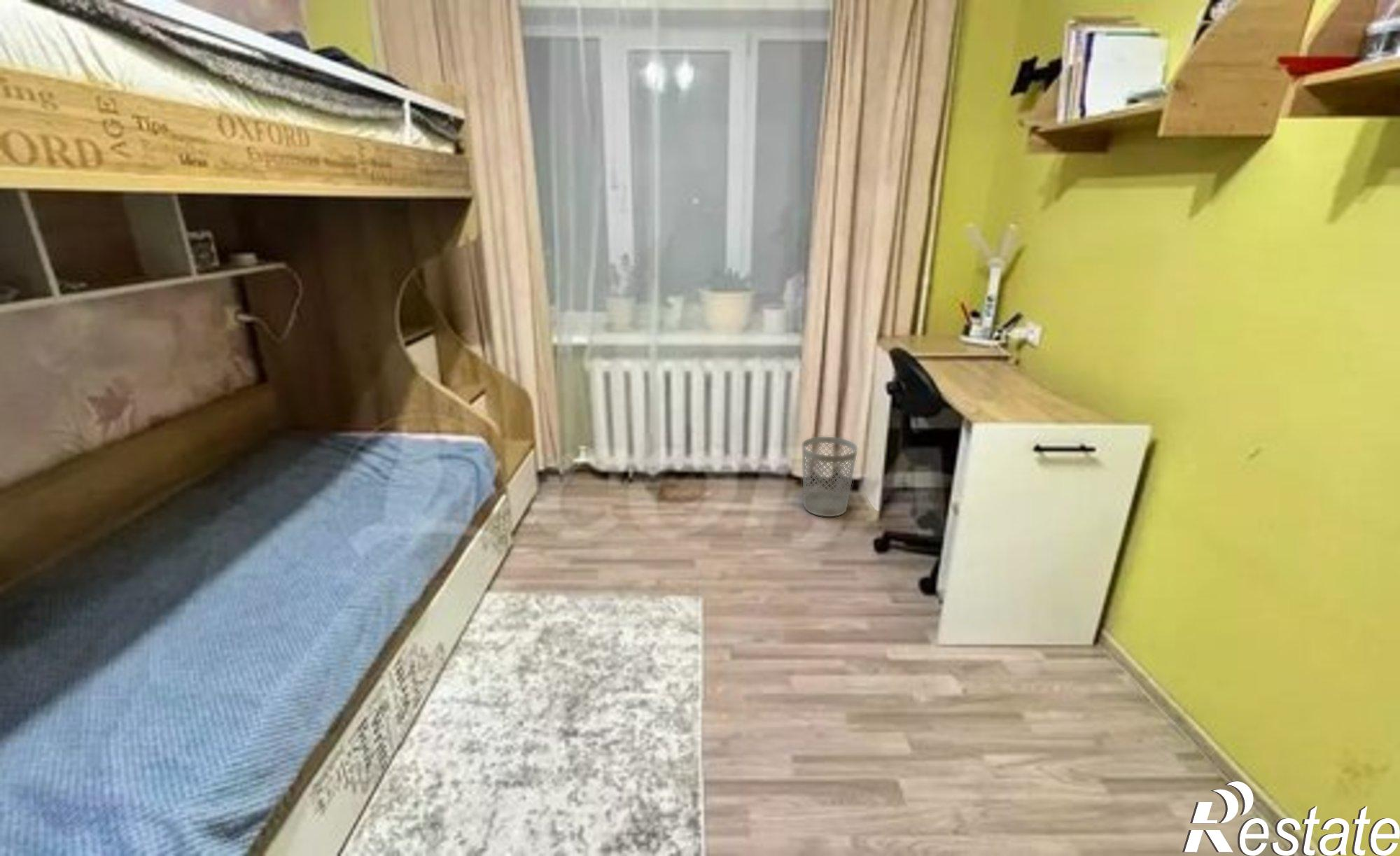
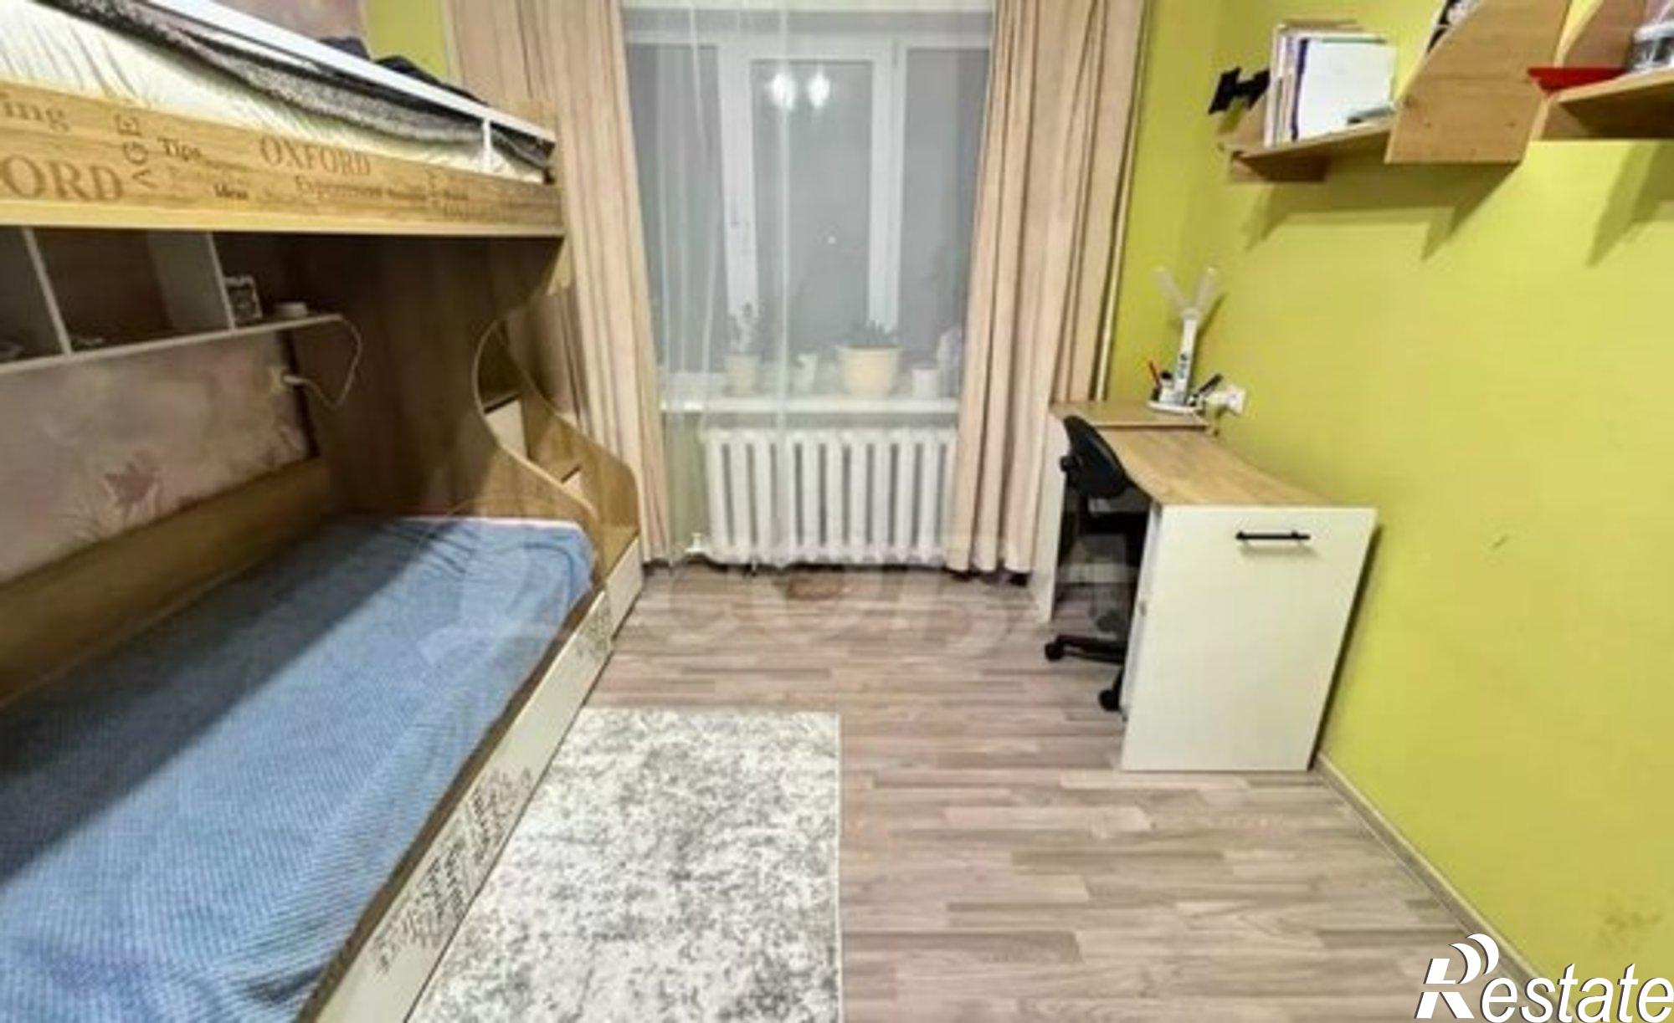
- wastebasket [802,436,858,517]
